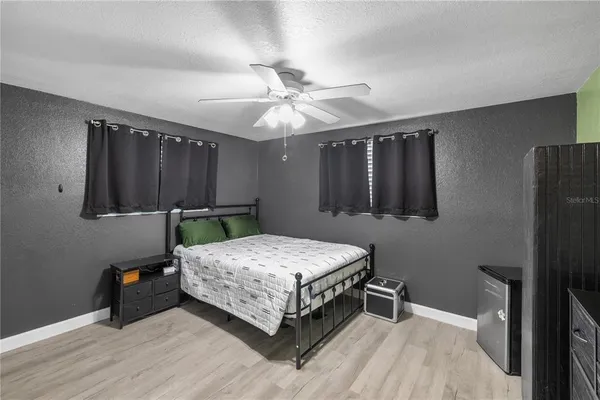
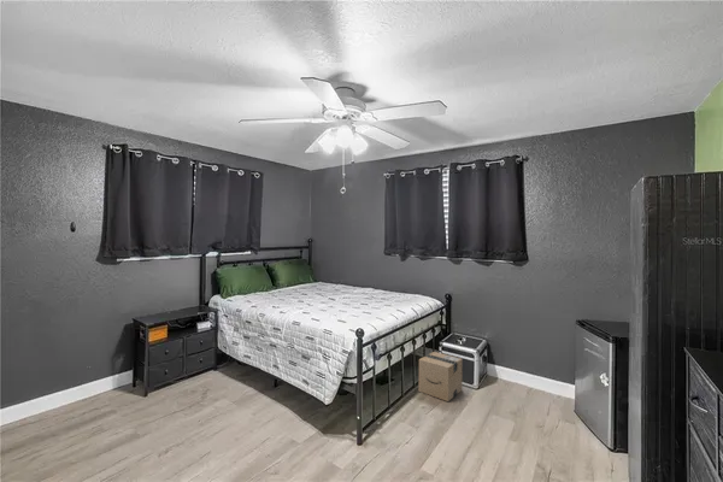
+ cardboard box [417,351,464,402]
